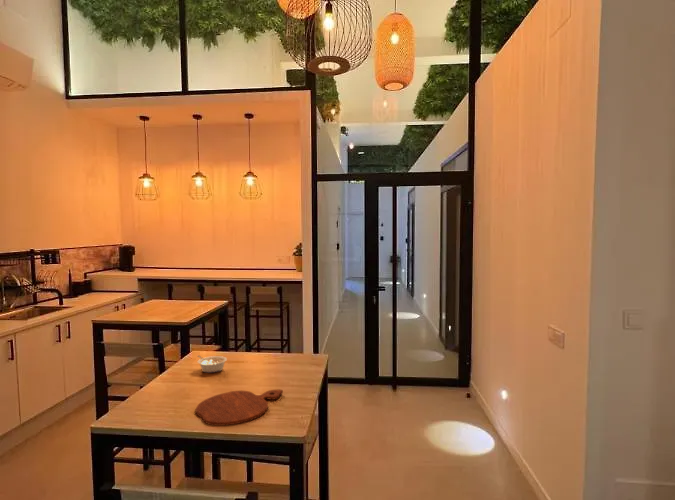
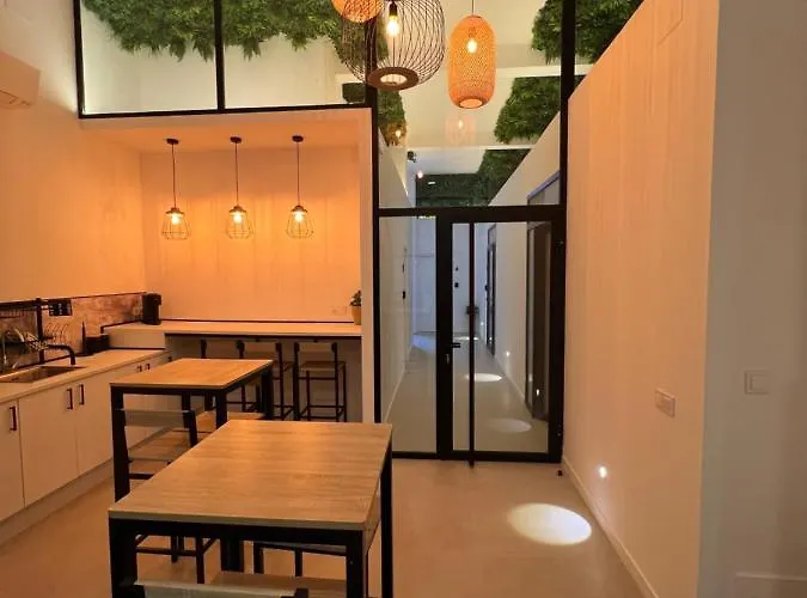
- cutting board [195,389,284,427]
- legume [196,354,228,374]
